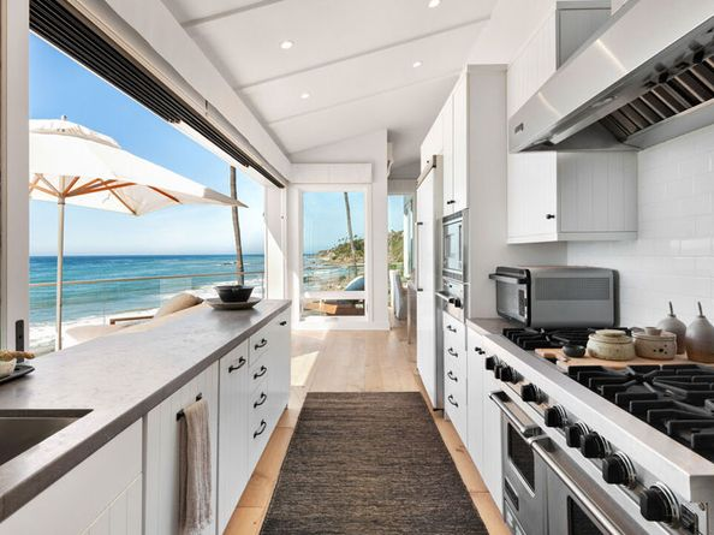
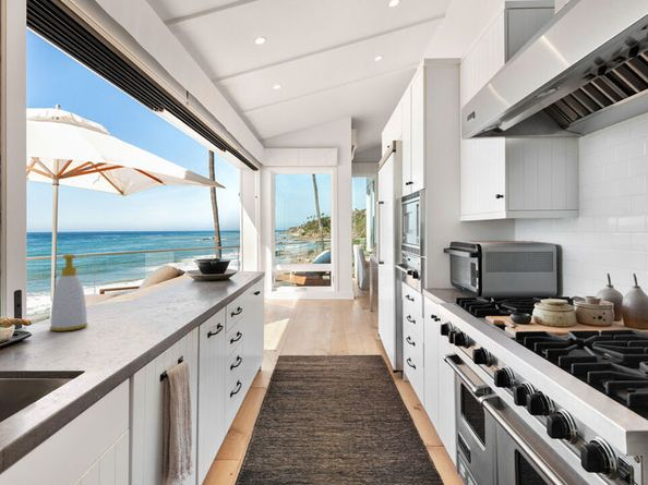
+ soap bottle [49,253,88,332]
